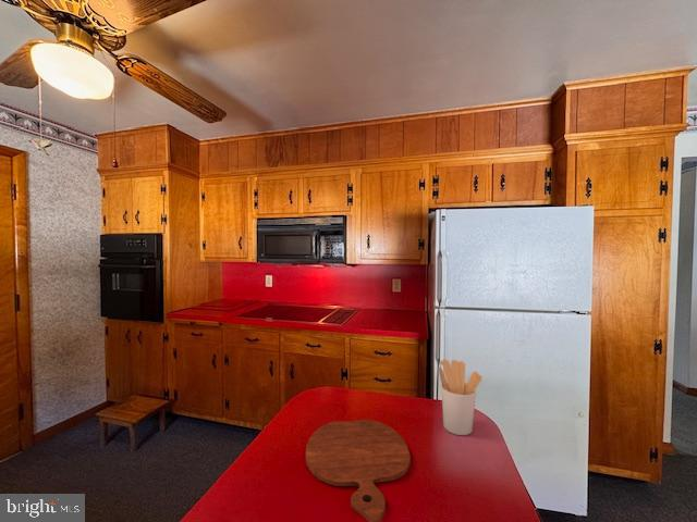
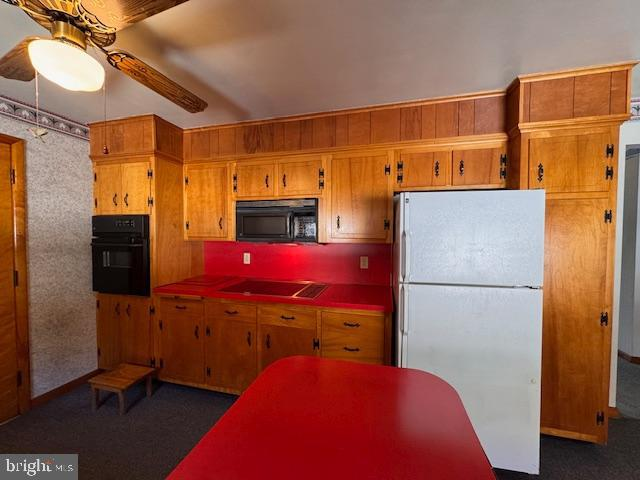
- cutting board [305,419,412,522]
- utensil holder [438,358,482,436]
